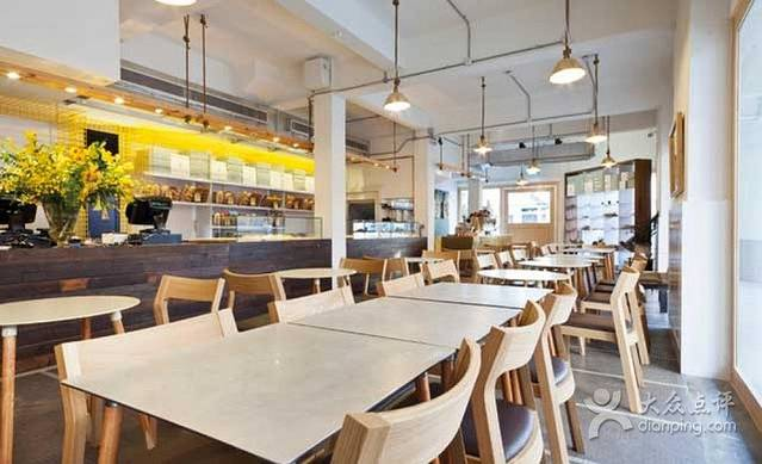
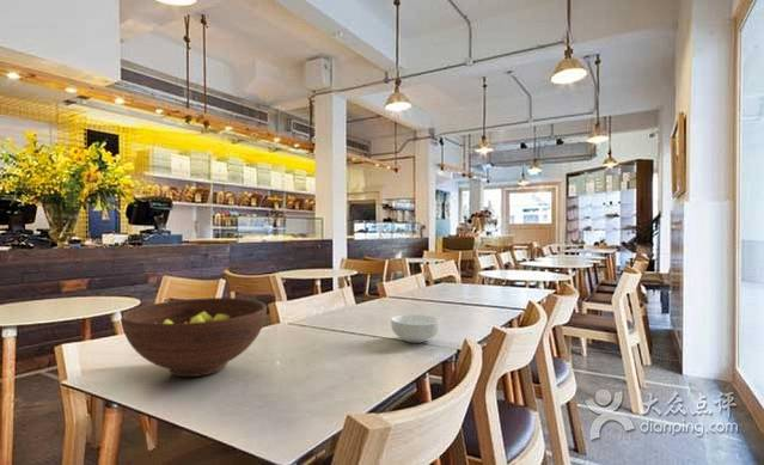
+ cereal bowl [390,313,441,343]
+ fruit bowl [121,296,268,378]
